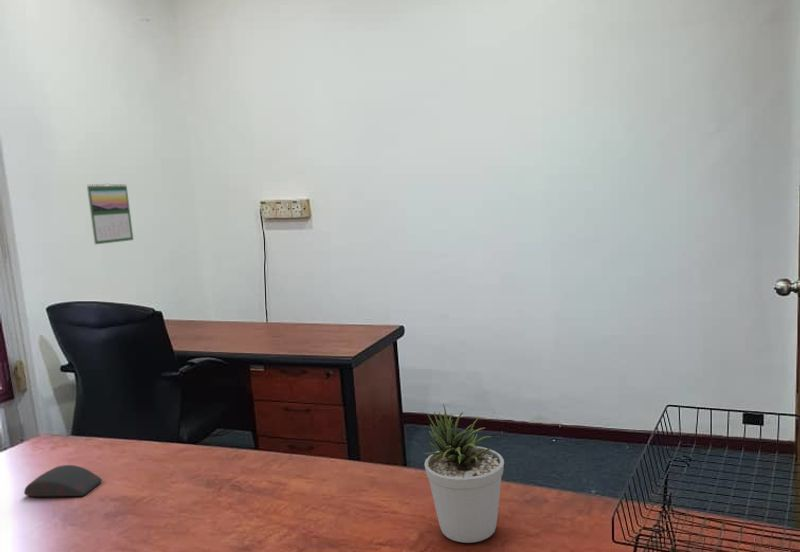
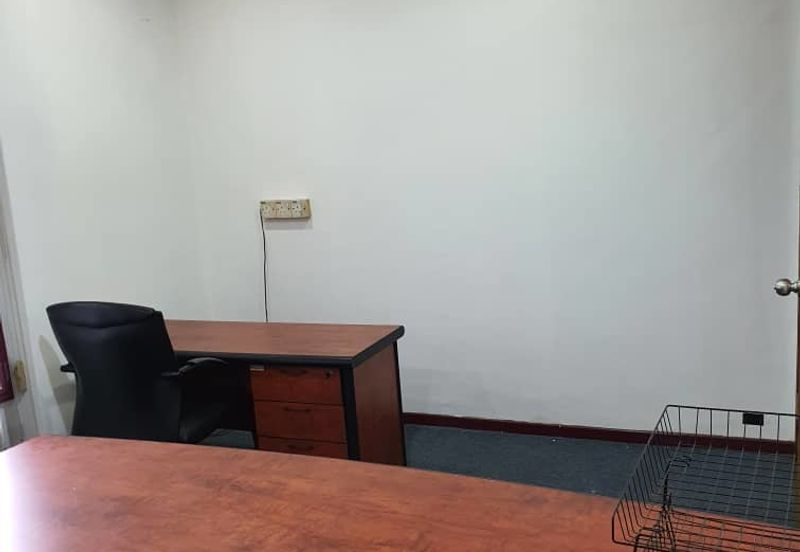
- computer mouse [23,464,103,497]
- potted plant [423,403,505,544]
- calendar [86,182,134,245]
